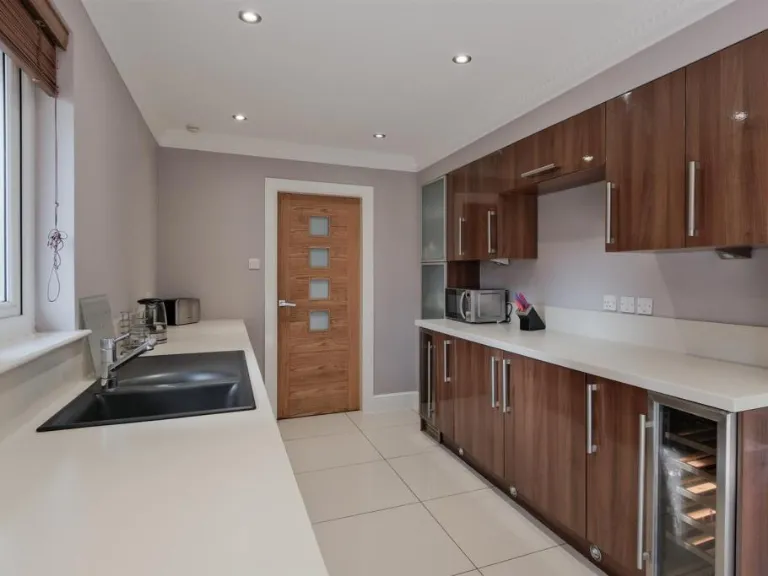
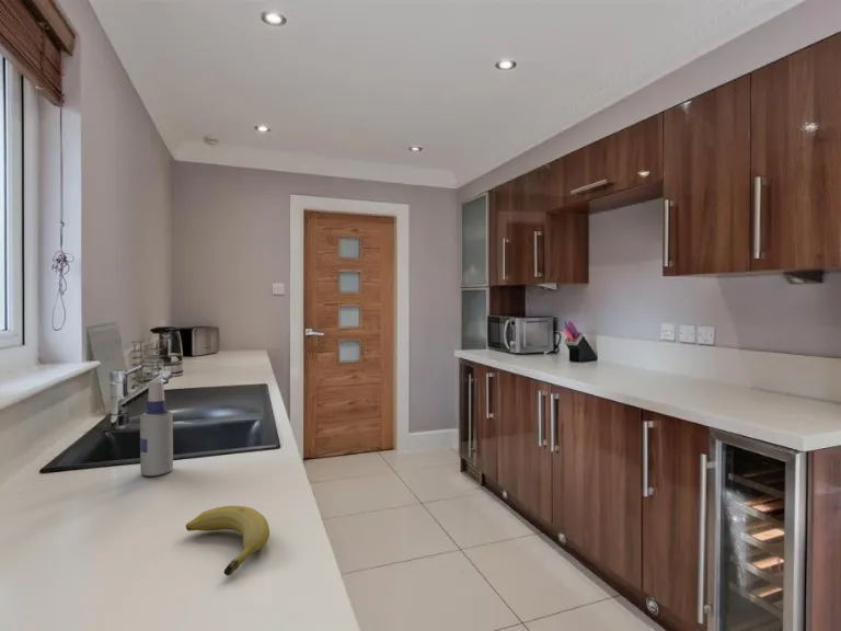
+ spray bottle [139,379,174,477]
+ fruit [185,505,270,576]
